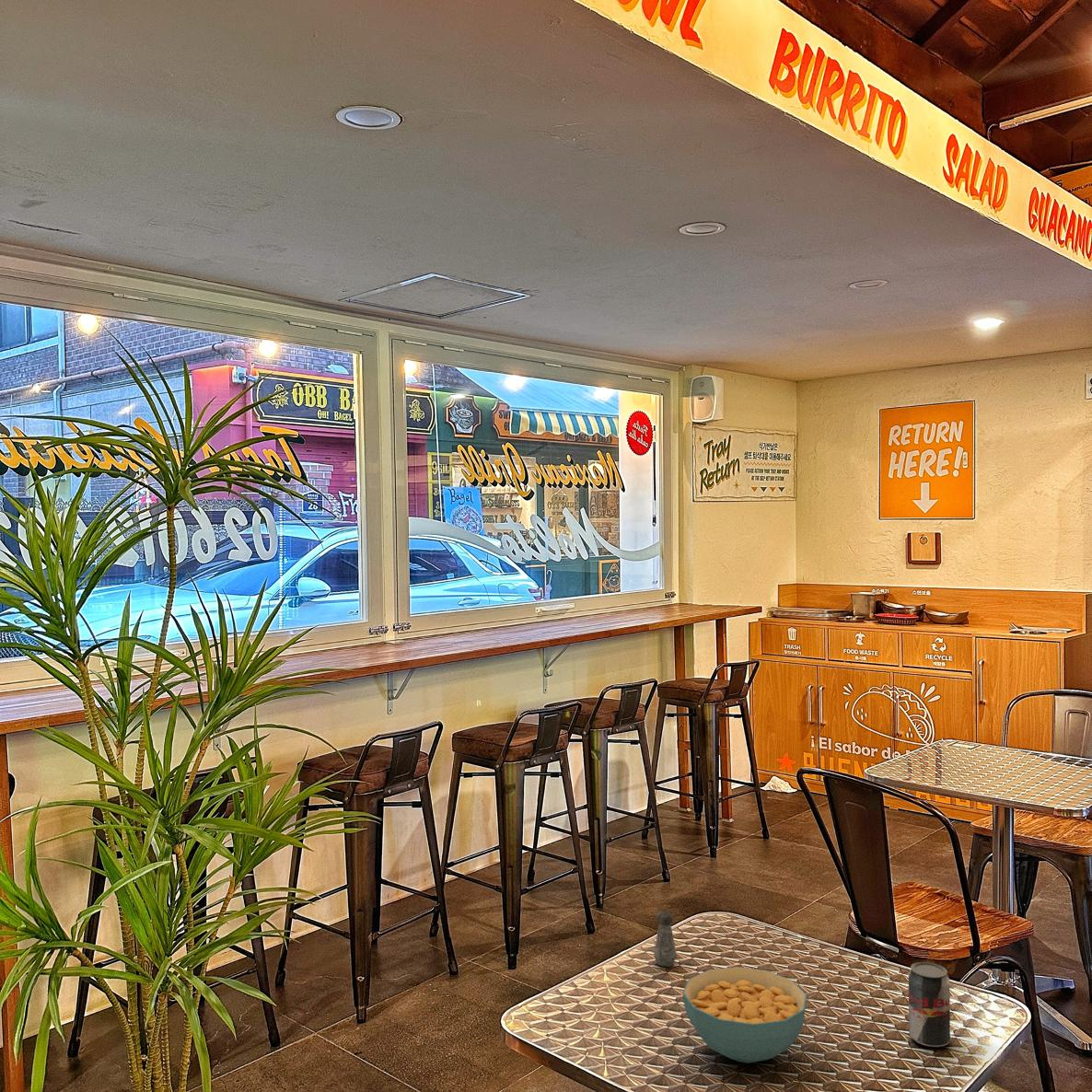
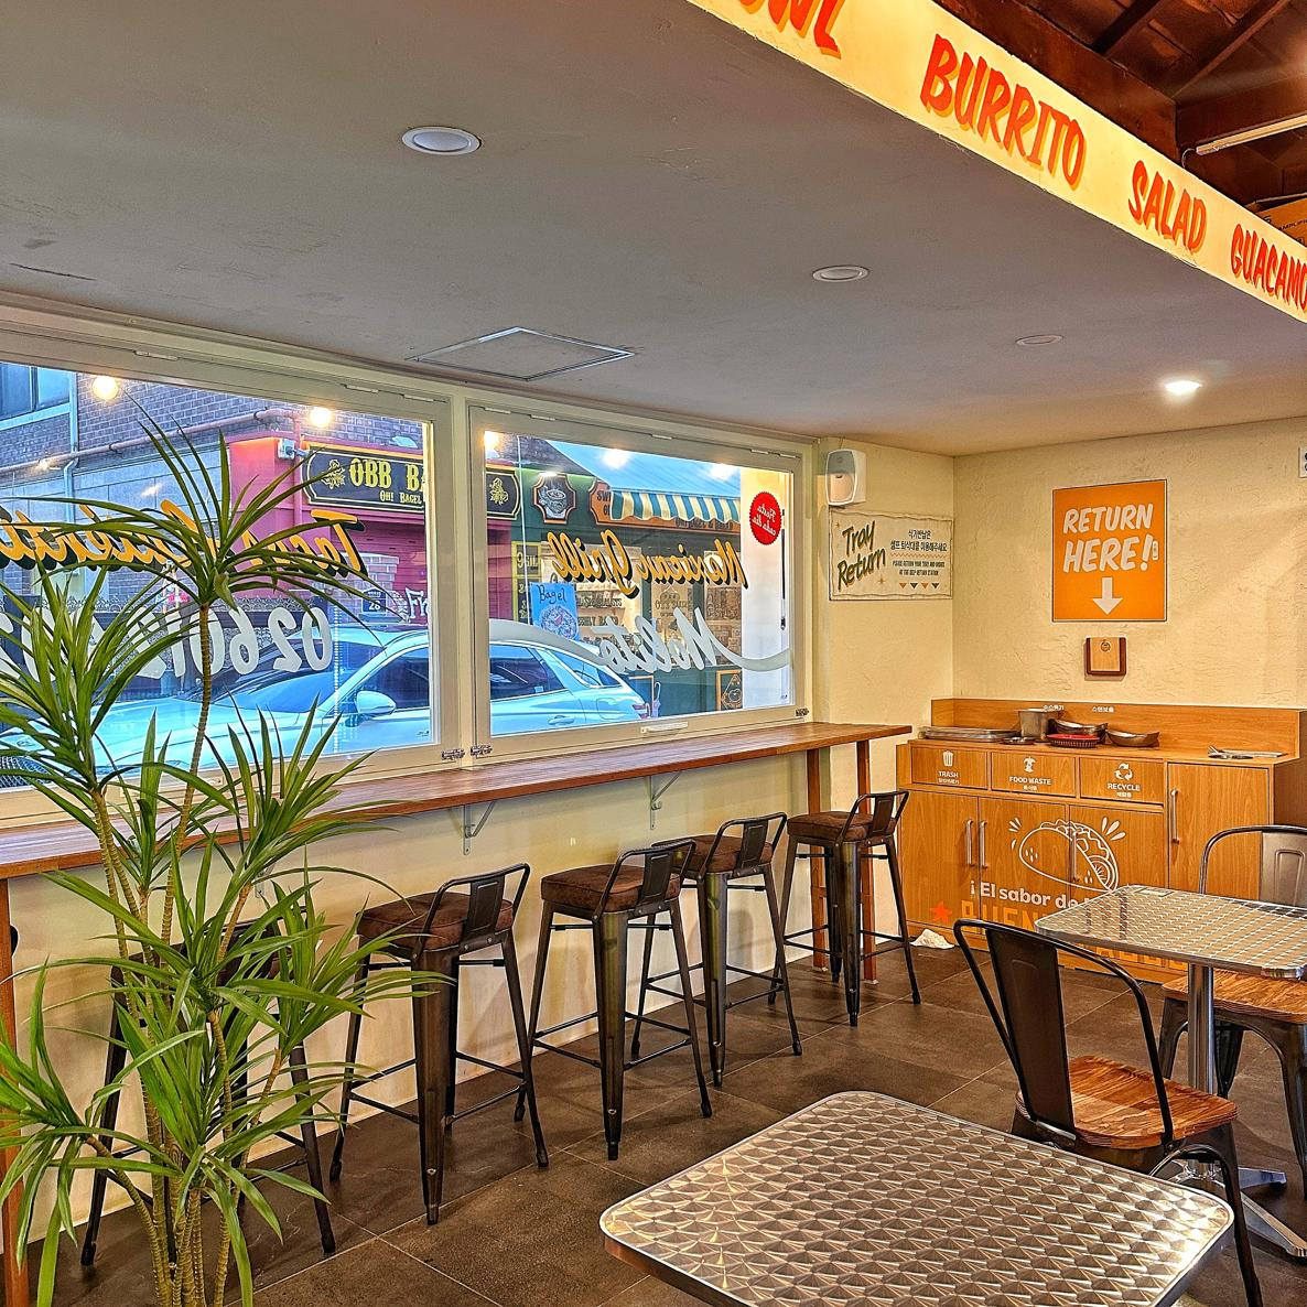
- beverage can [908,961,951,1048]
- cereal bowl [681,966,807,1064]
- salt shaker [653,911,678,968]
